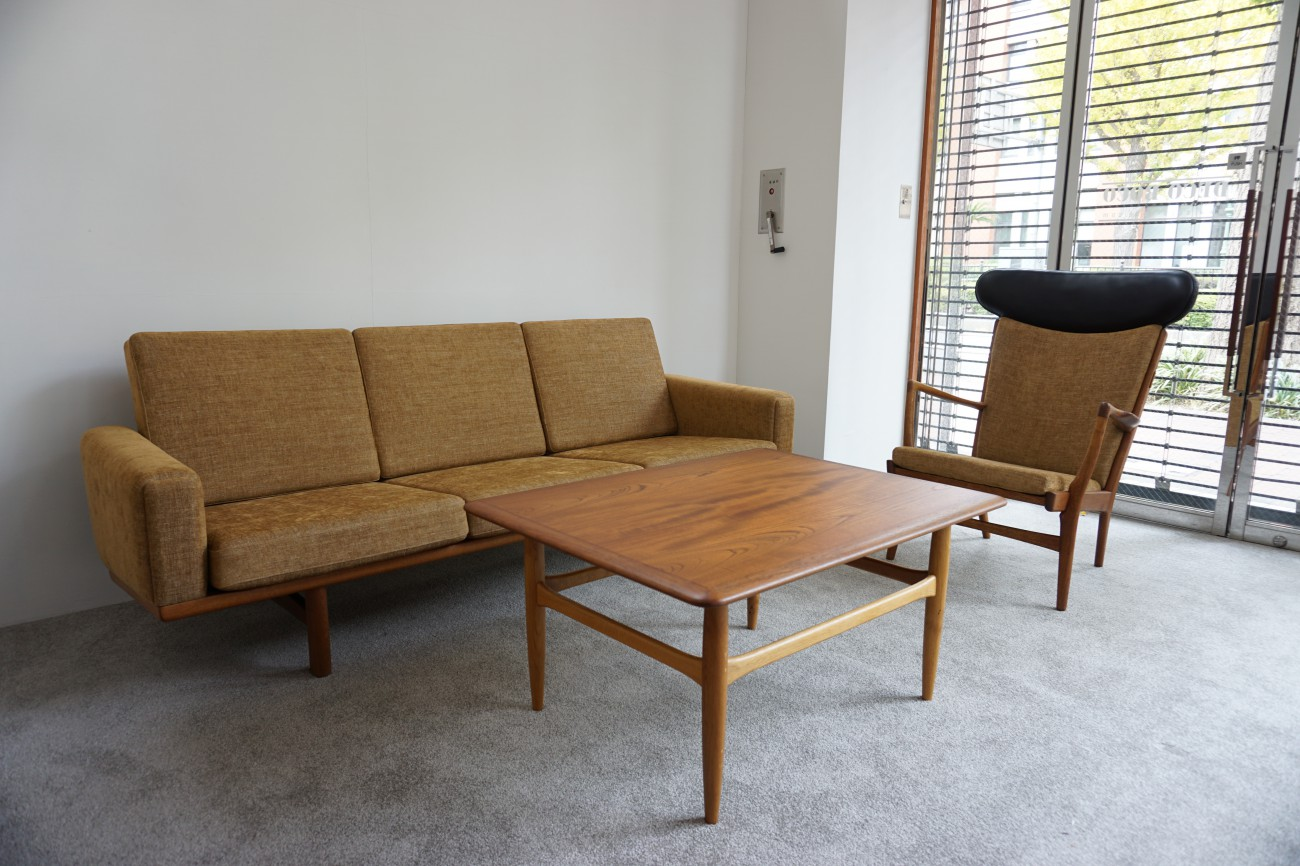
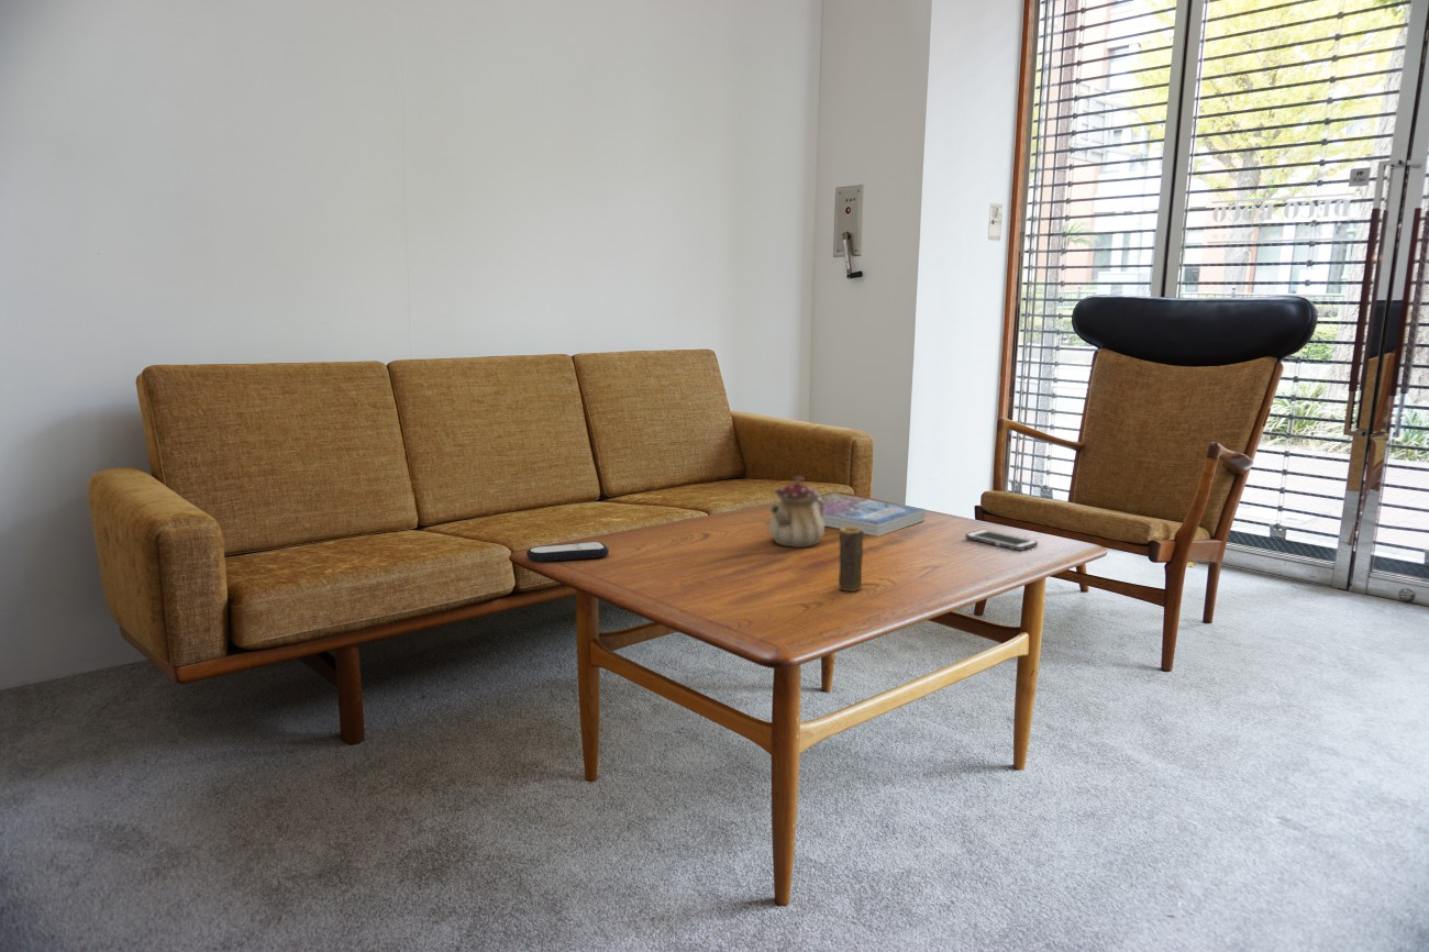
+ teapot [768,474,826,549]
+ candle [838,527,864,593]
+ remote control [525,541,610,563]
+ cell phone [964,529,1039,552]
+ book [816,492,926,538]
